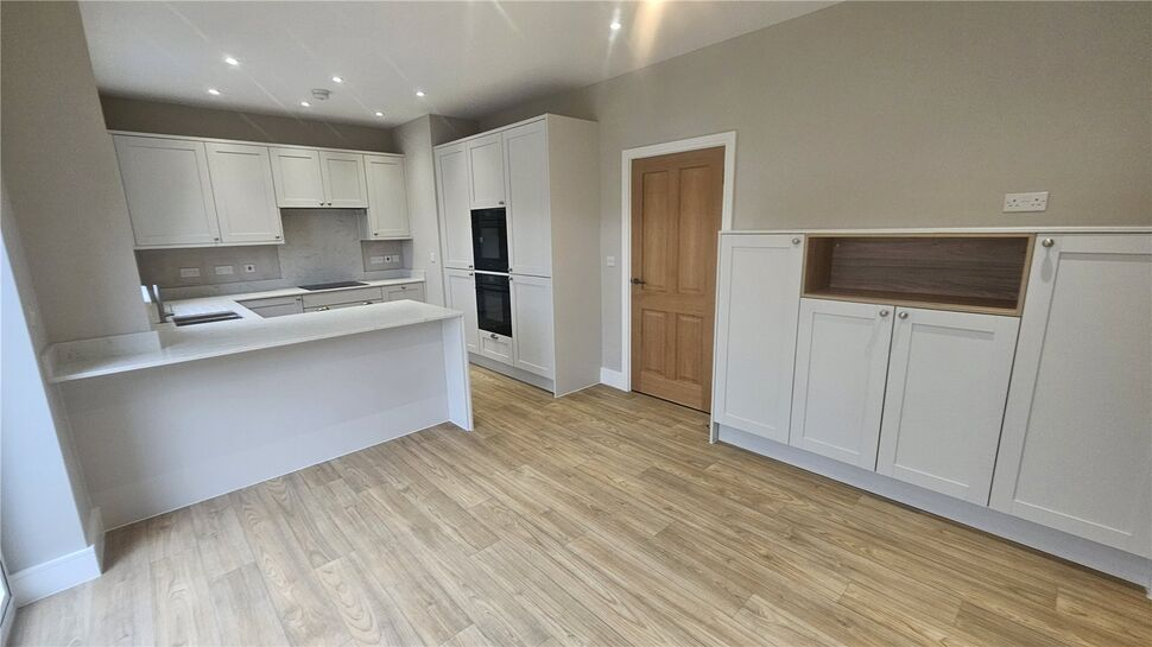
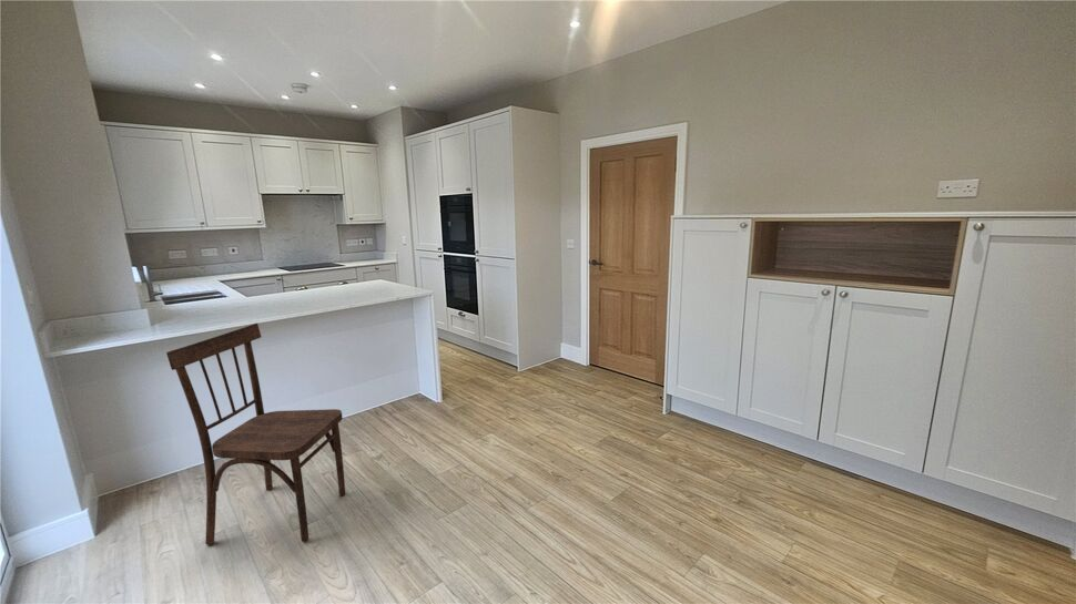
+ dining chair [165,323,346,546]
